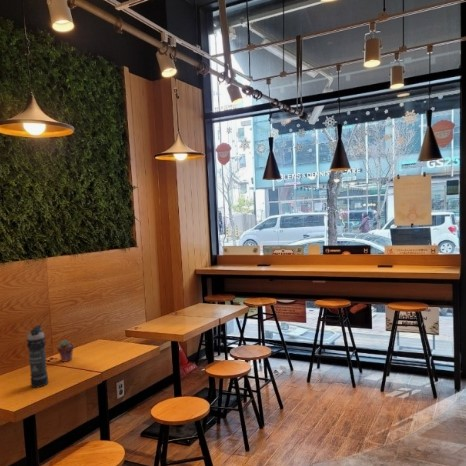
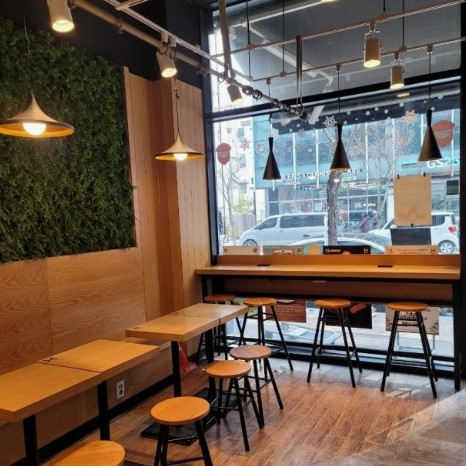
- potted succulent [56,339,75,363]
- smoke grenade [26,324,49,388]
